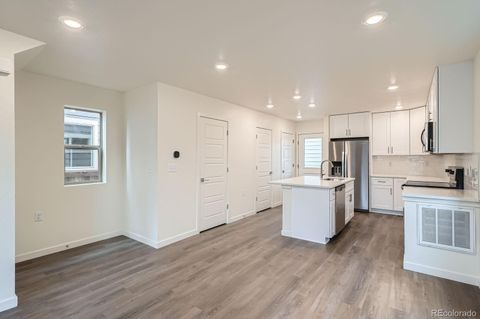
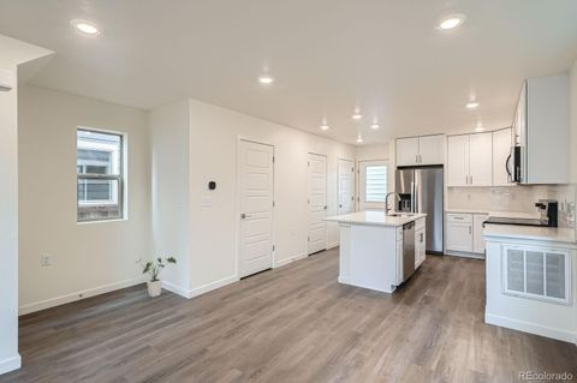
+ house plant [135,256,178,298]
